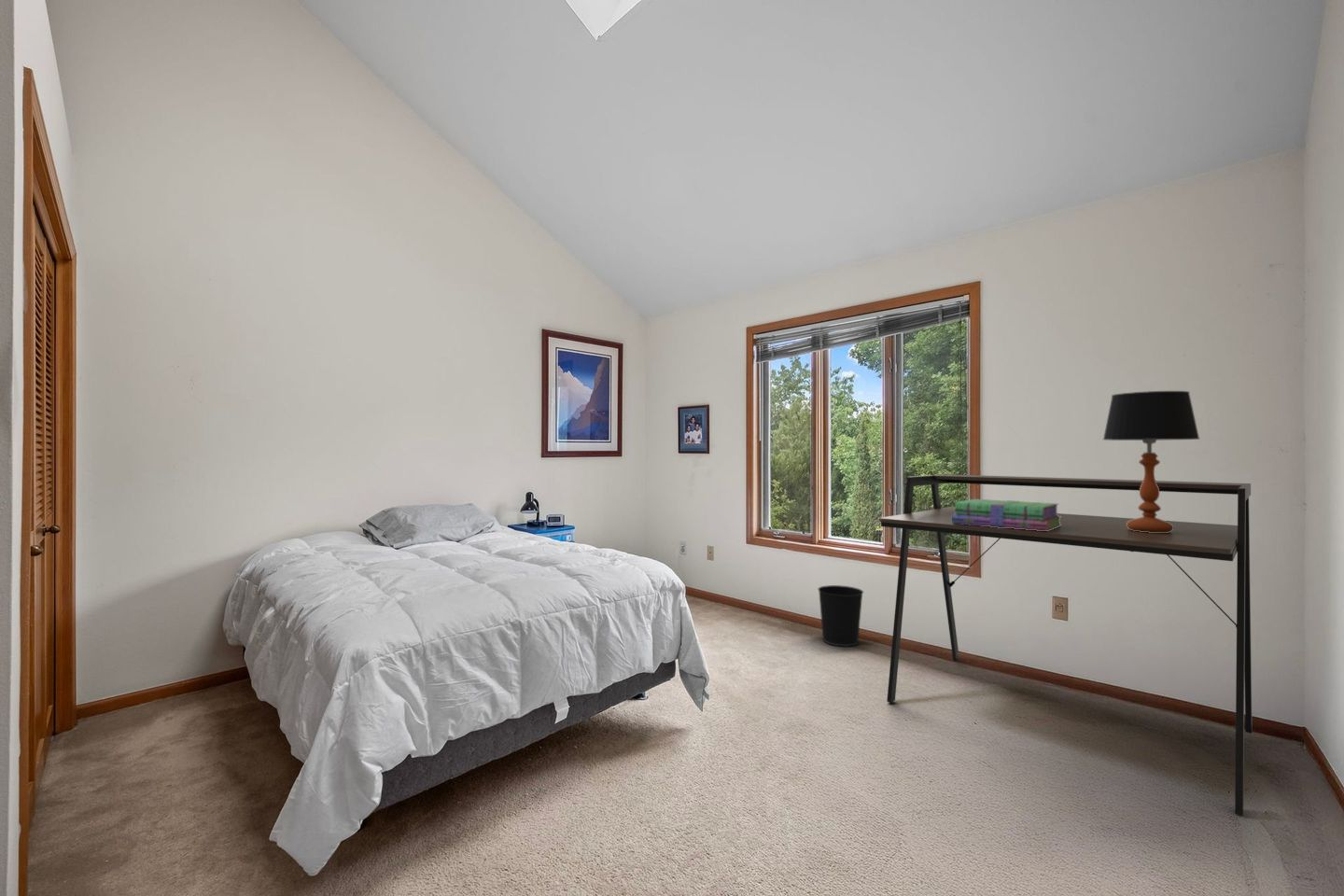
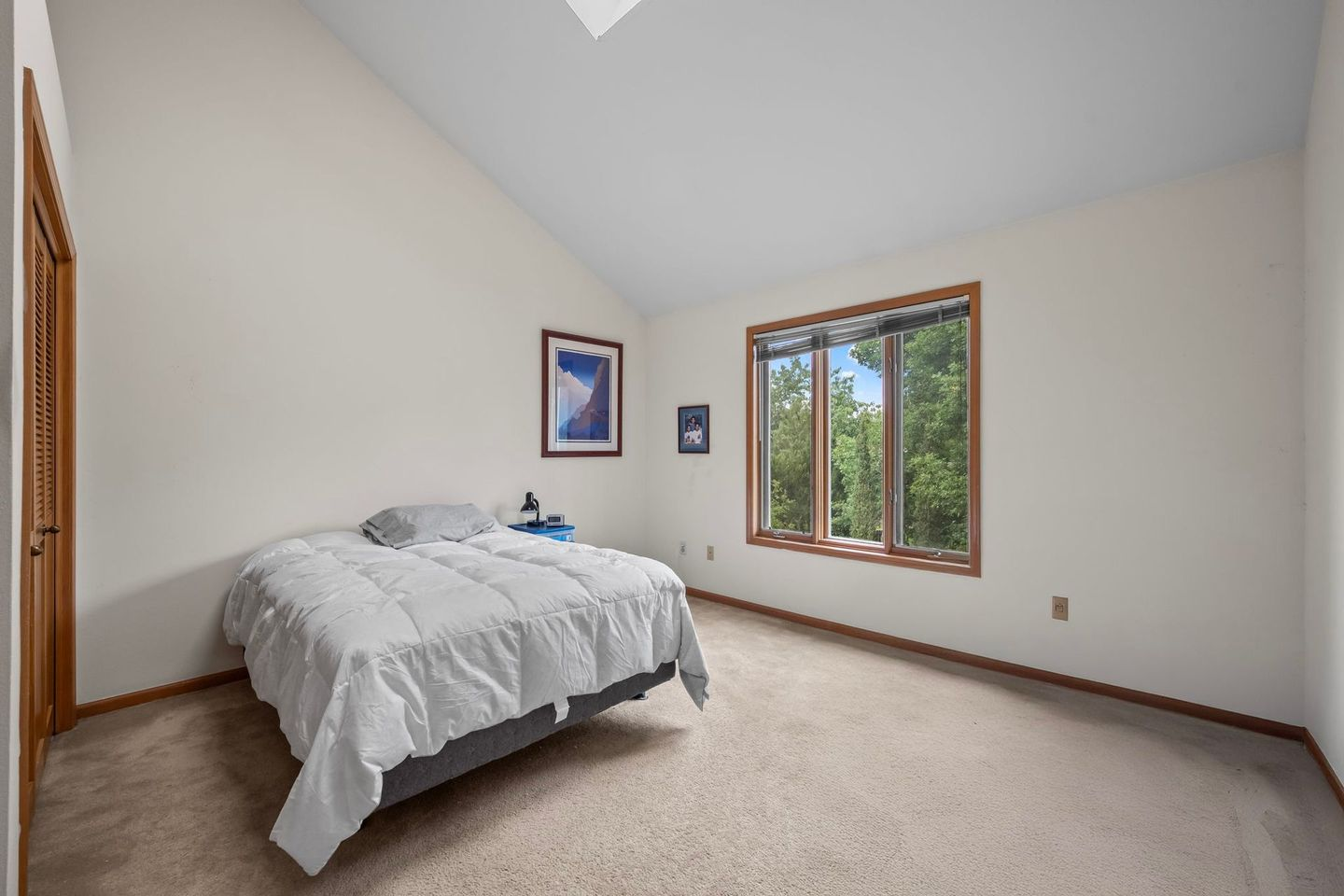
- wastebasket [817,584,864,648]
- table lamp [1102,390,1200,533]
- desk [878,473,1253,817]
- stack of books [952,498,1061,531]
